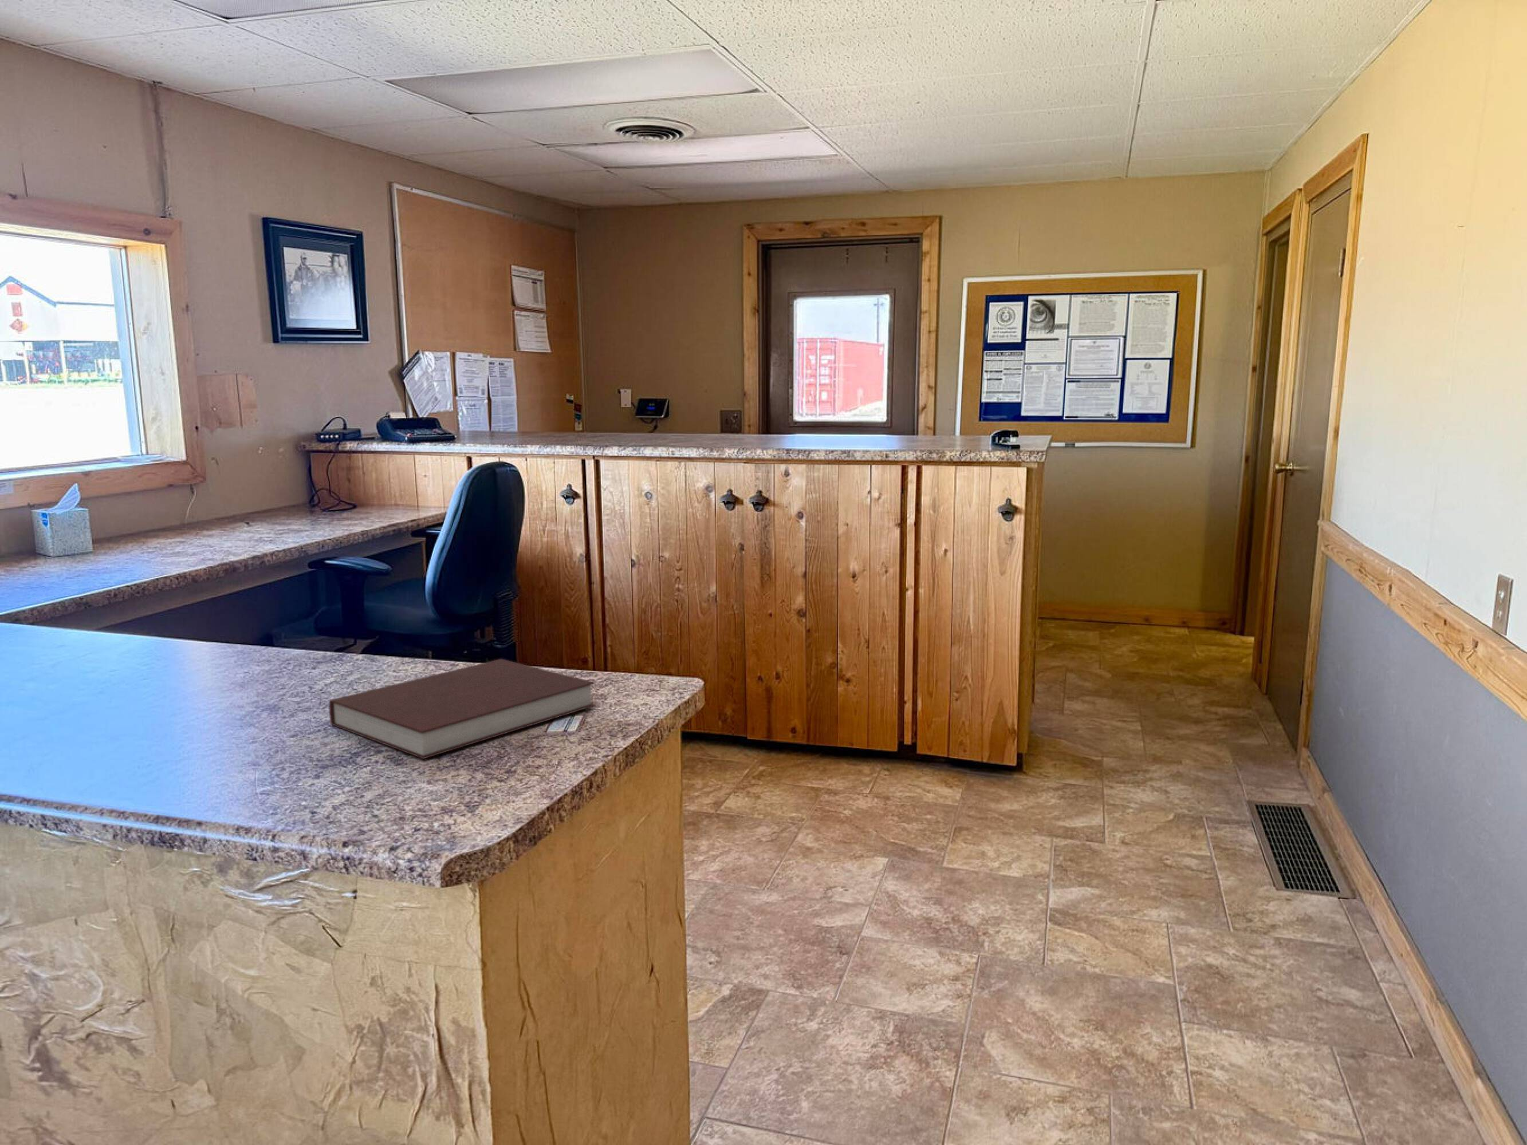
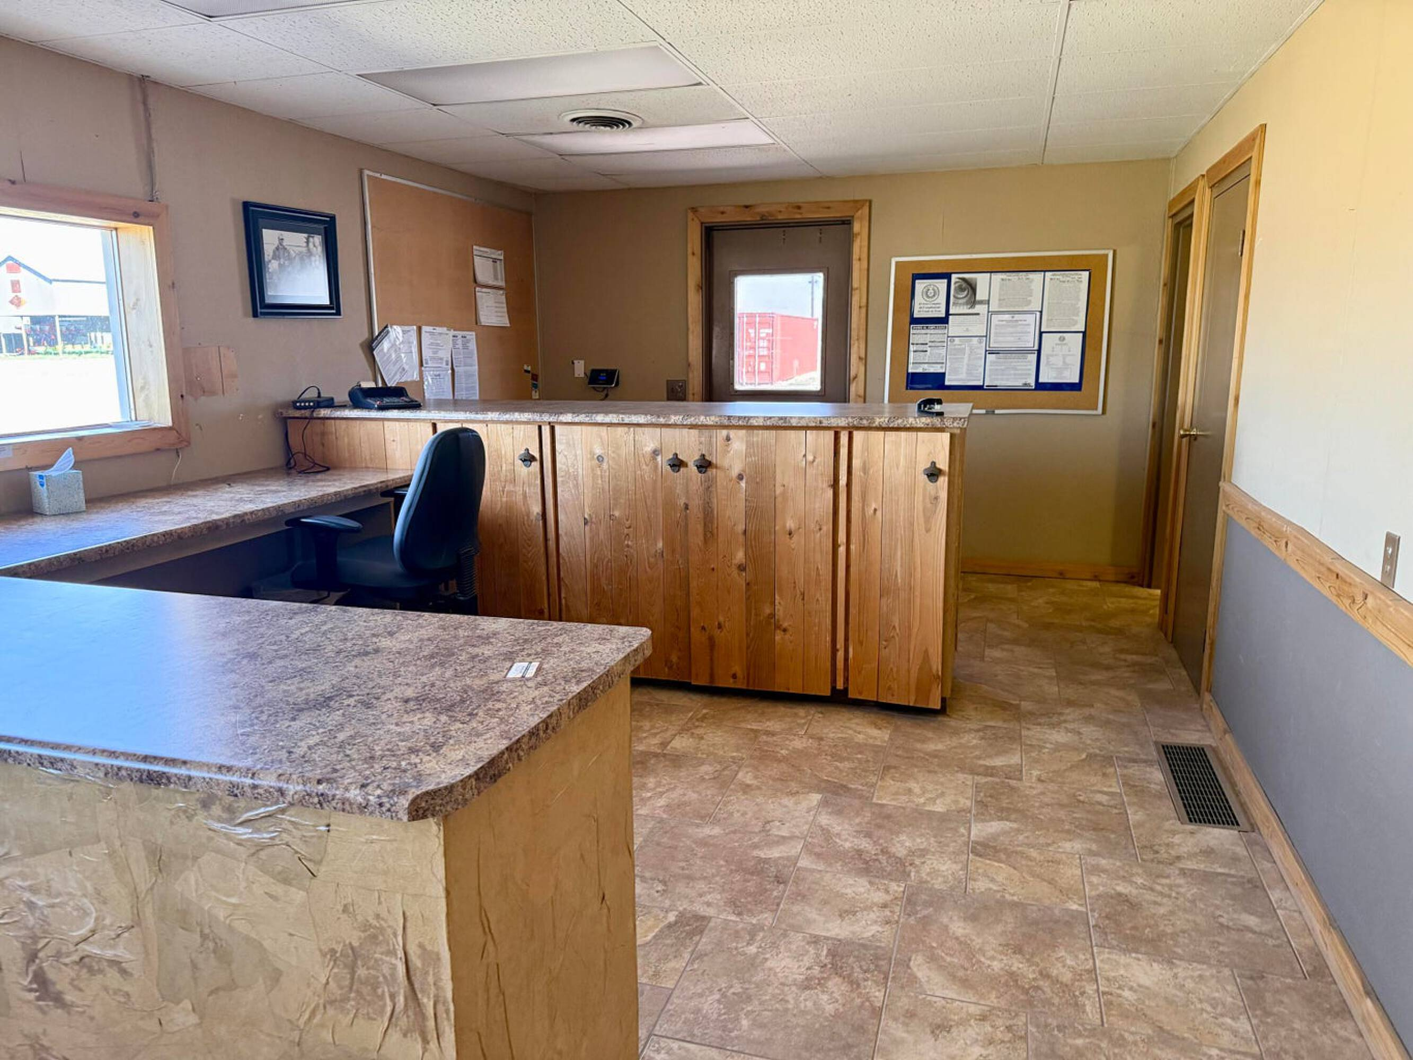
- notebook [329,658,597,760]
